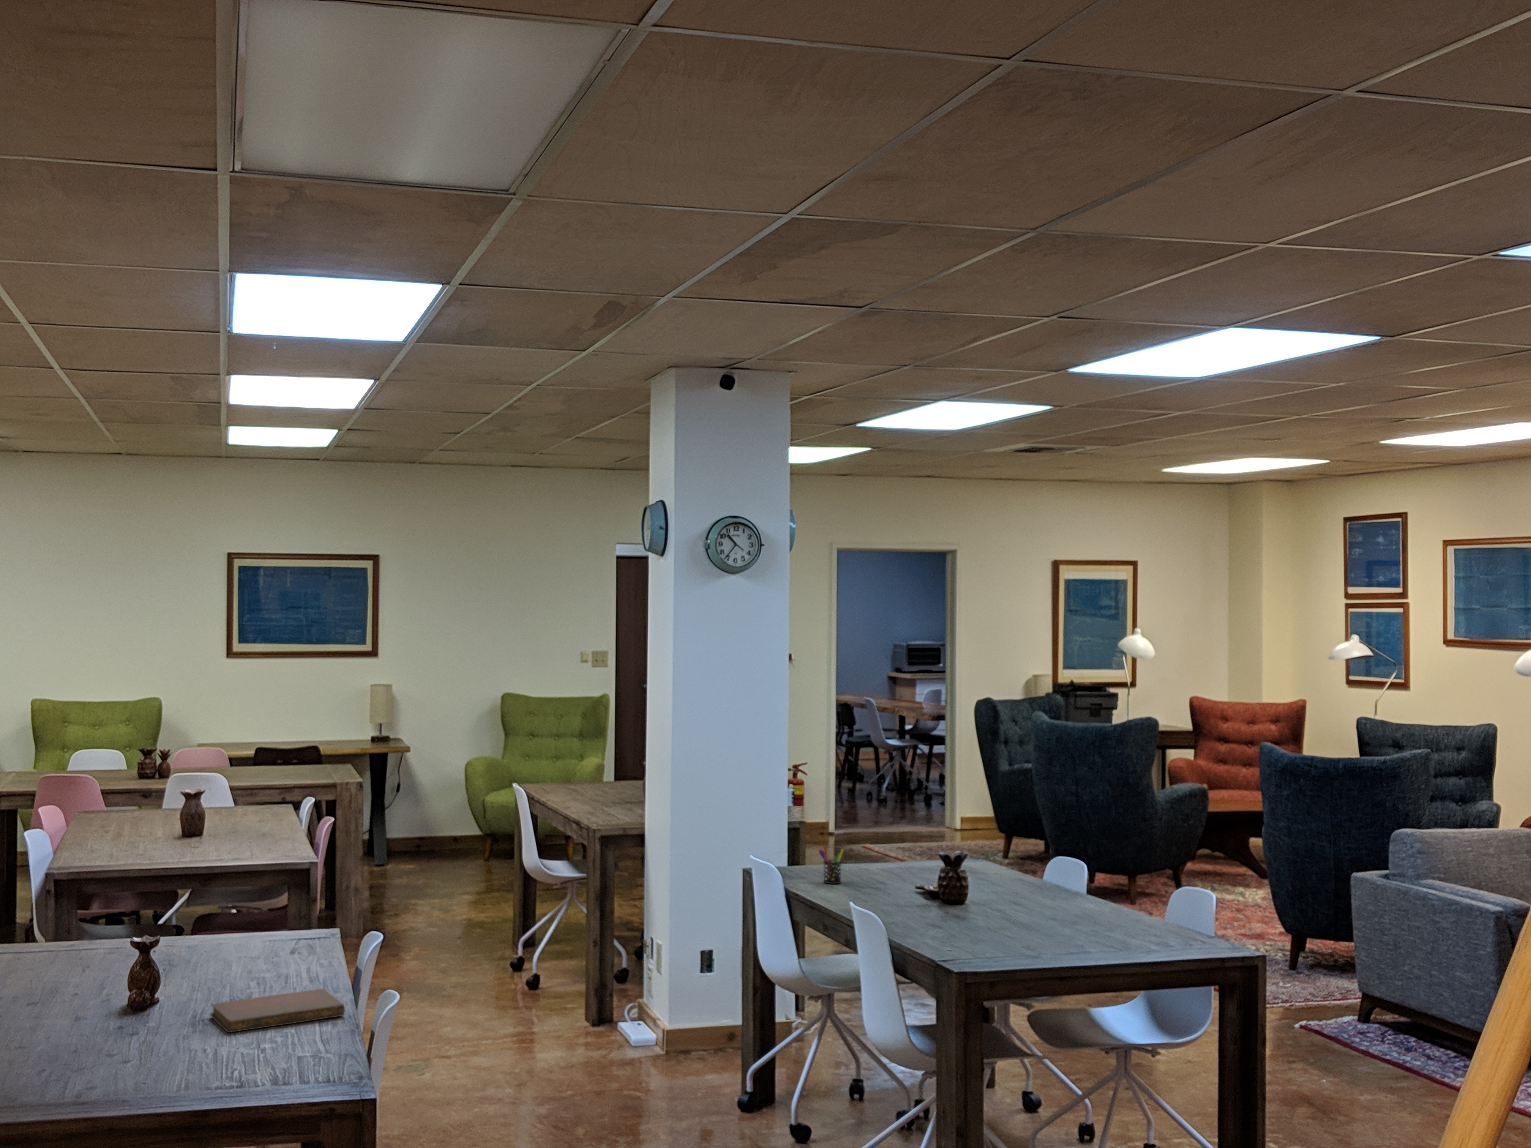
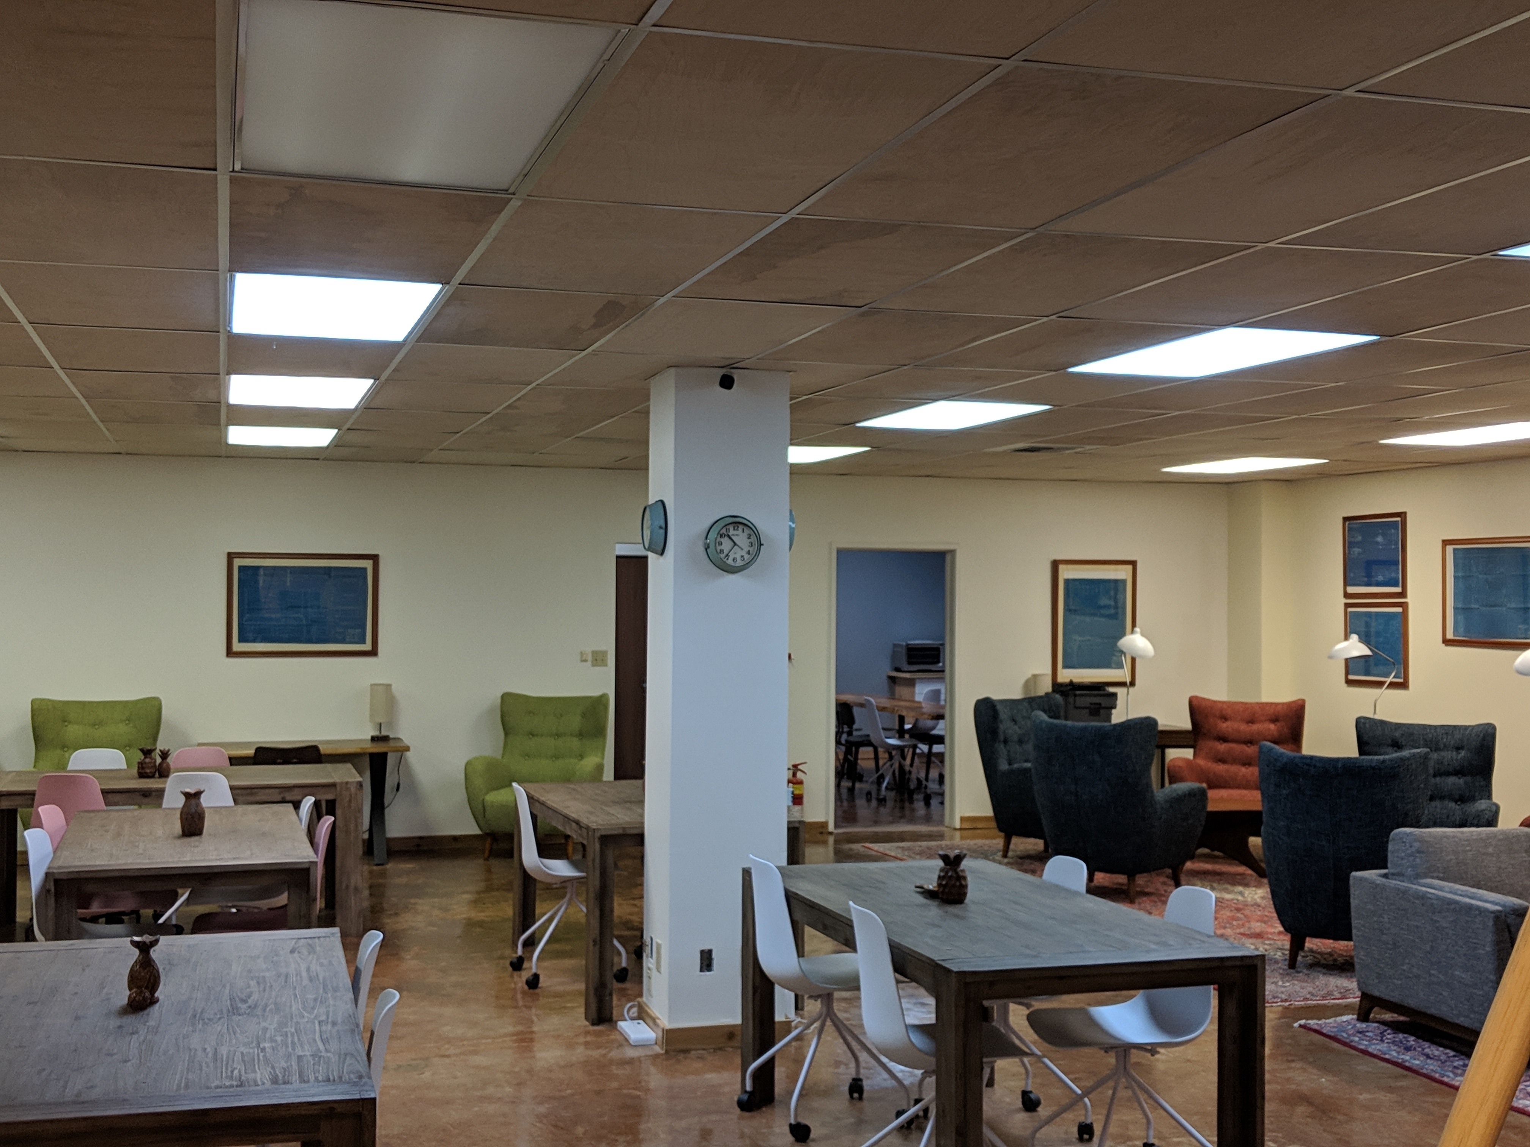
- notebook [210,988,345,1033]
- pen holder [819,845,845,884]
